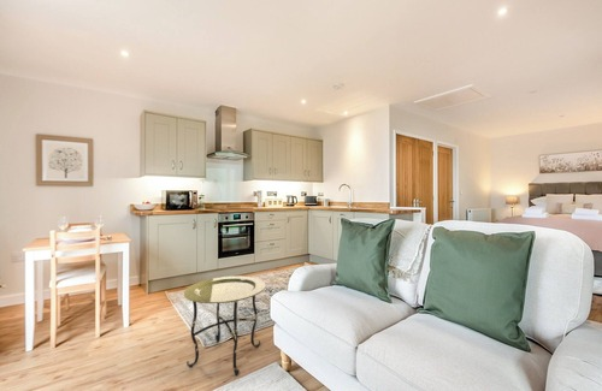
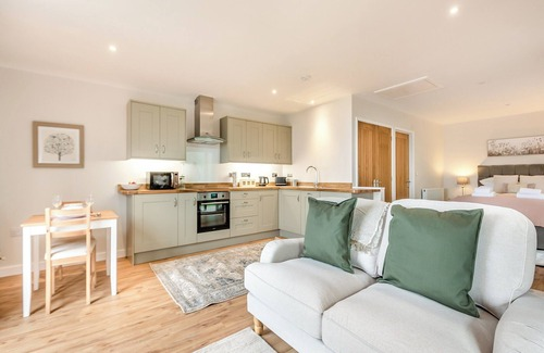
- side table [183,276,267,377]
